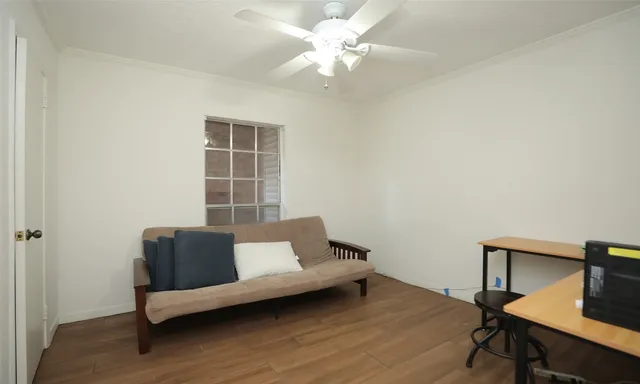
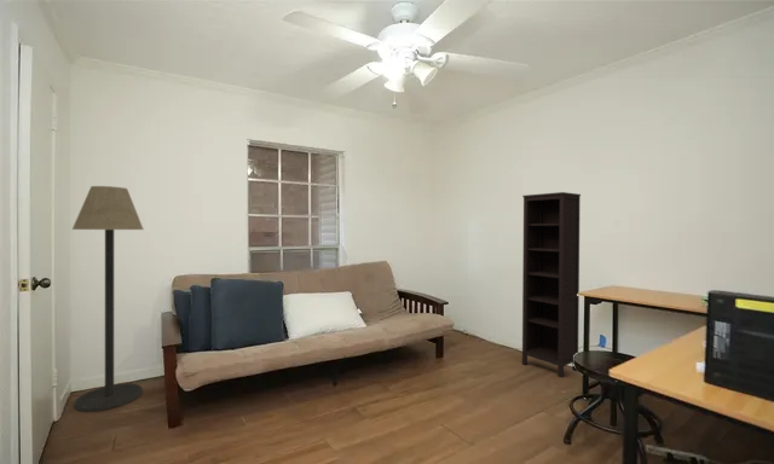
+ floor lamp [71,185,144,413]
+ bookcase [521,191,582,378]
